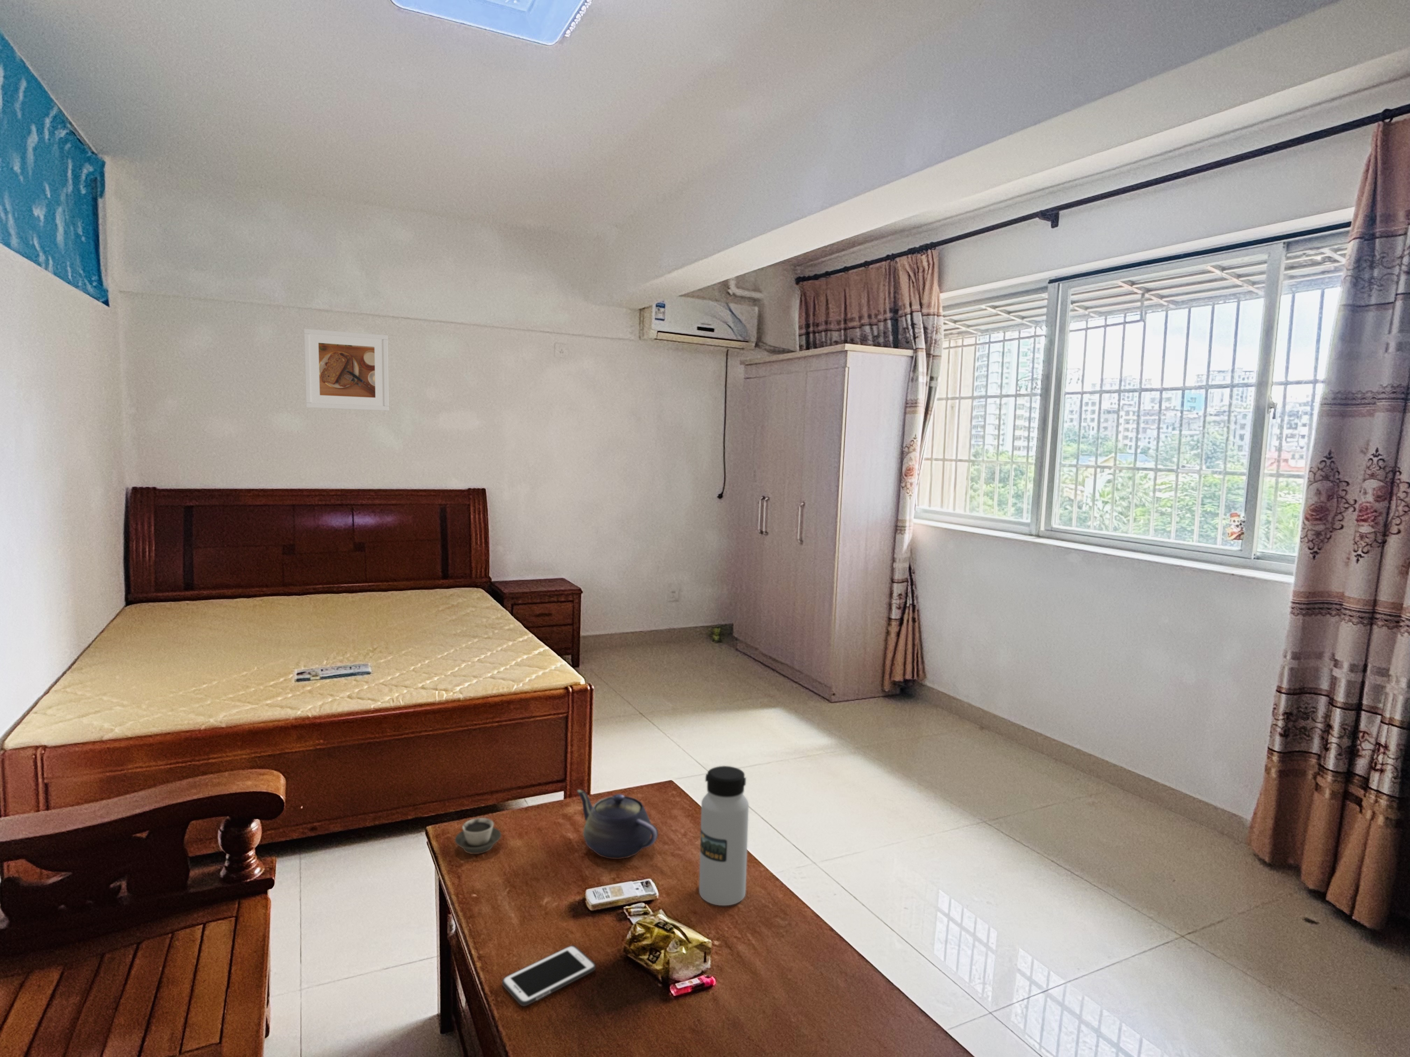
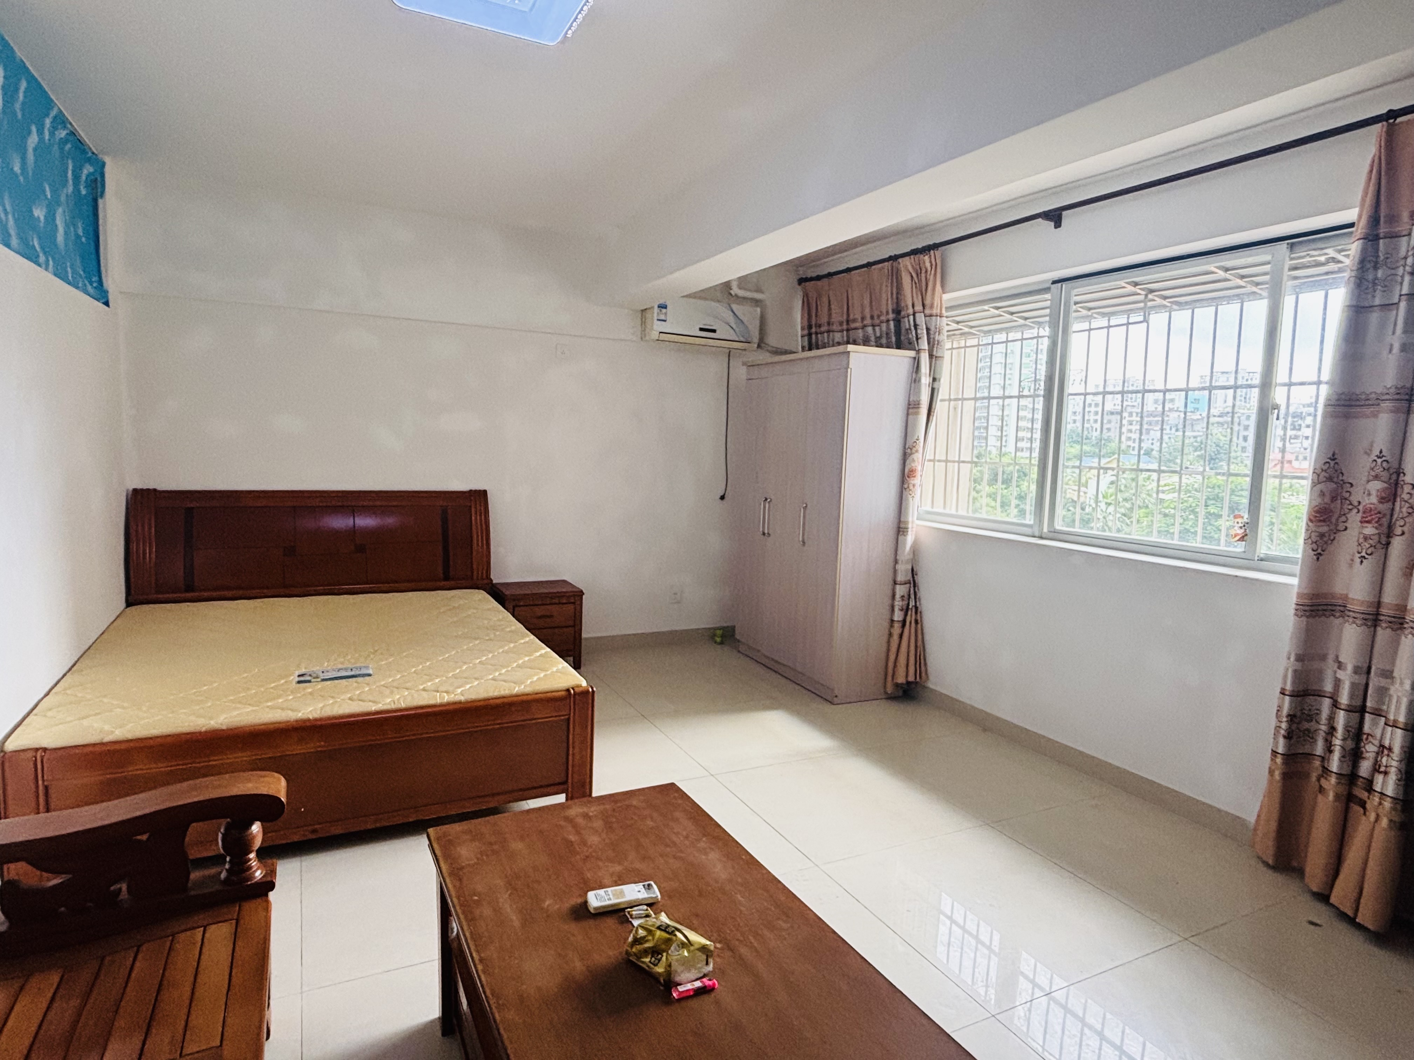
- water bottle [698,765,749,906]
- cup [454,817,502,854]
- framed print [303,329,390,411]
- teapot [576,789,658,859]
- cell phone [502,945,596,1007]
